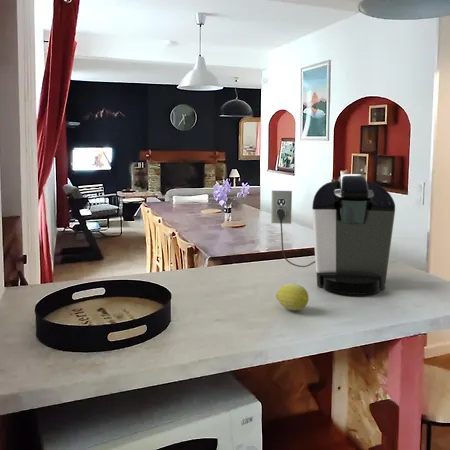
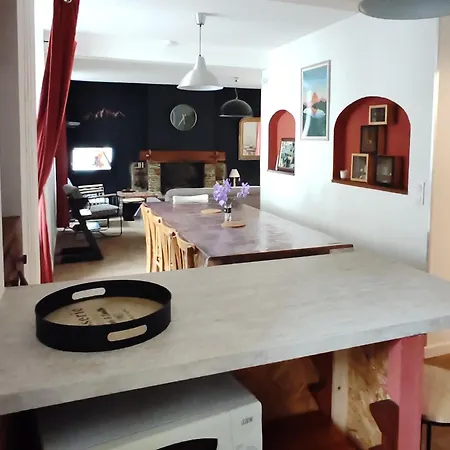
- fruit [275,283,309,311]
- coffee maker [270,173,396,296]
